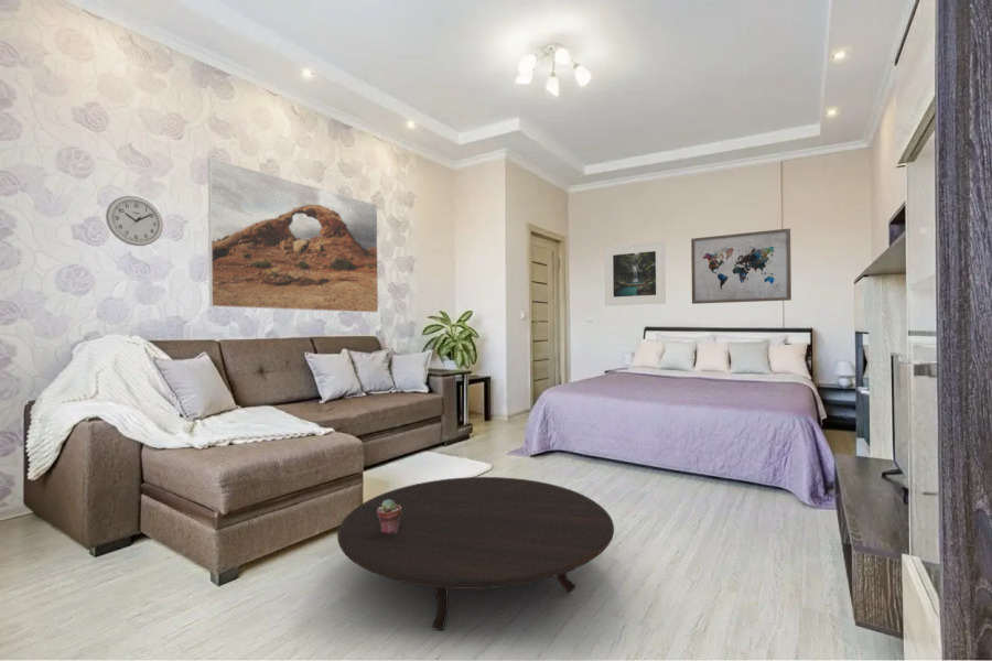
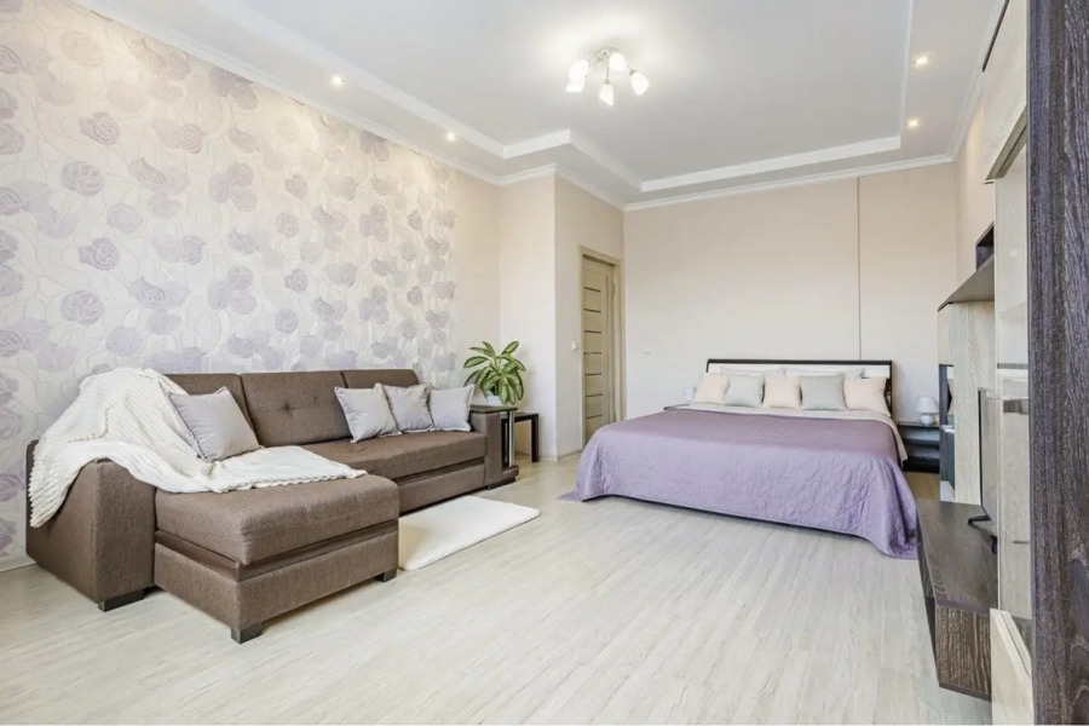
- potted succulent [377,499,401,533]
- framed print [604,240,667,307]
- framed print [207,156,379,314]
- table [336,476,615,631]
- wall art [690,227,792,305]
- wall clock [105,195,164,247]
